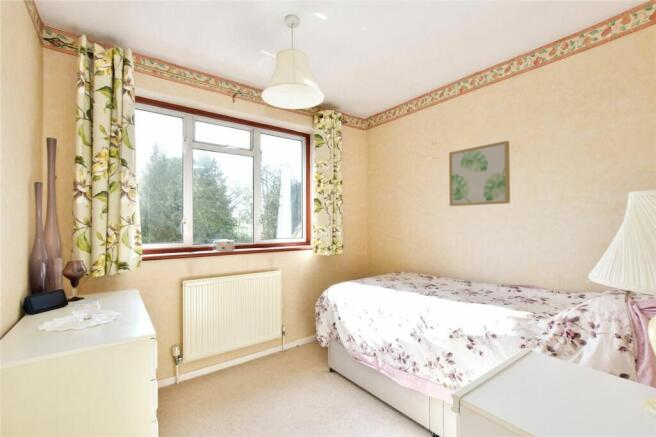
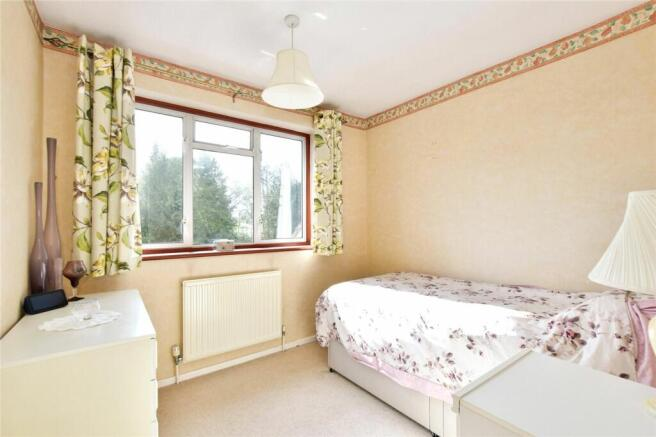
- wall art [448,140,511,207]
